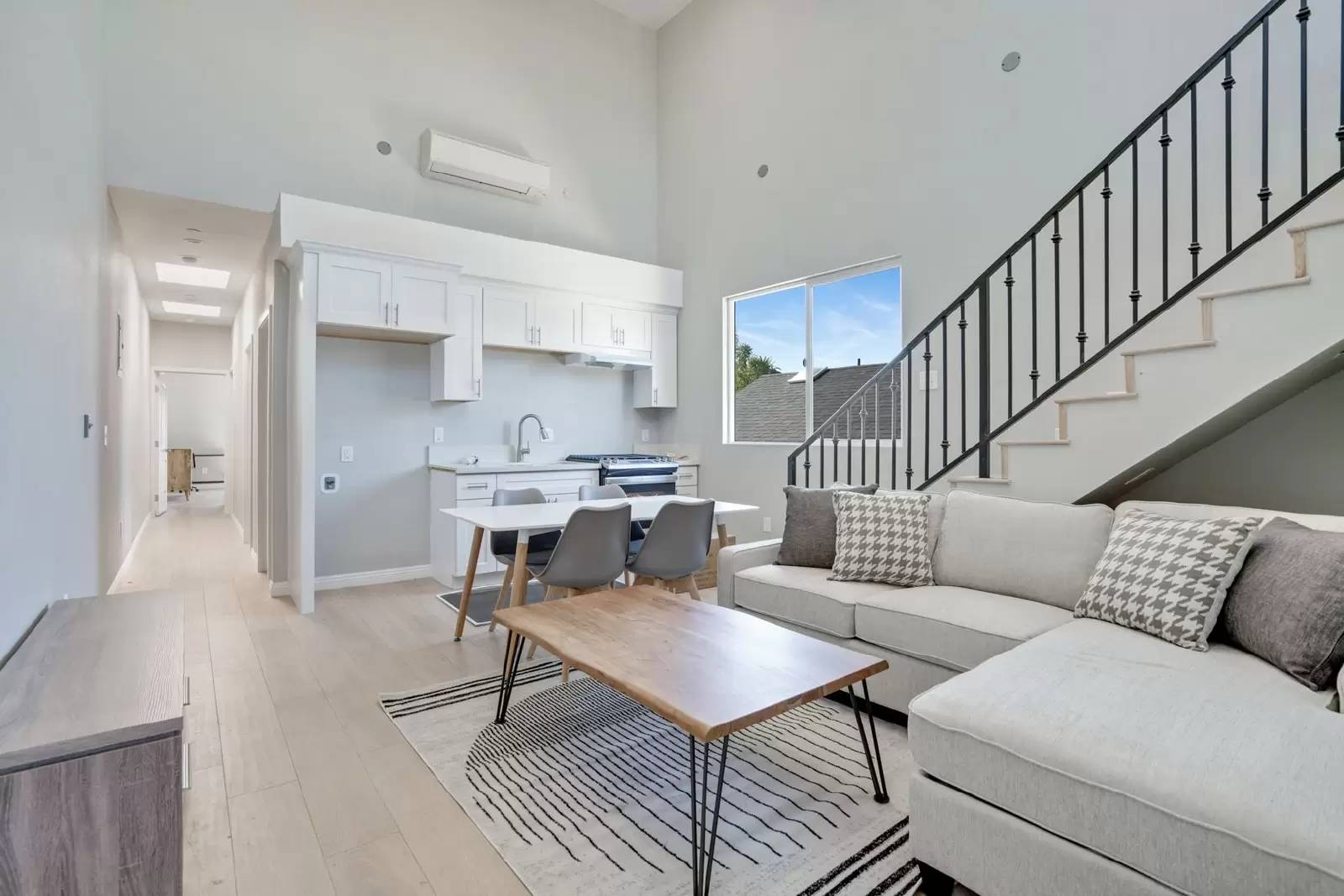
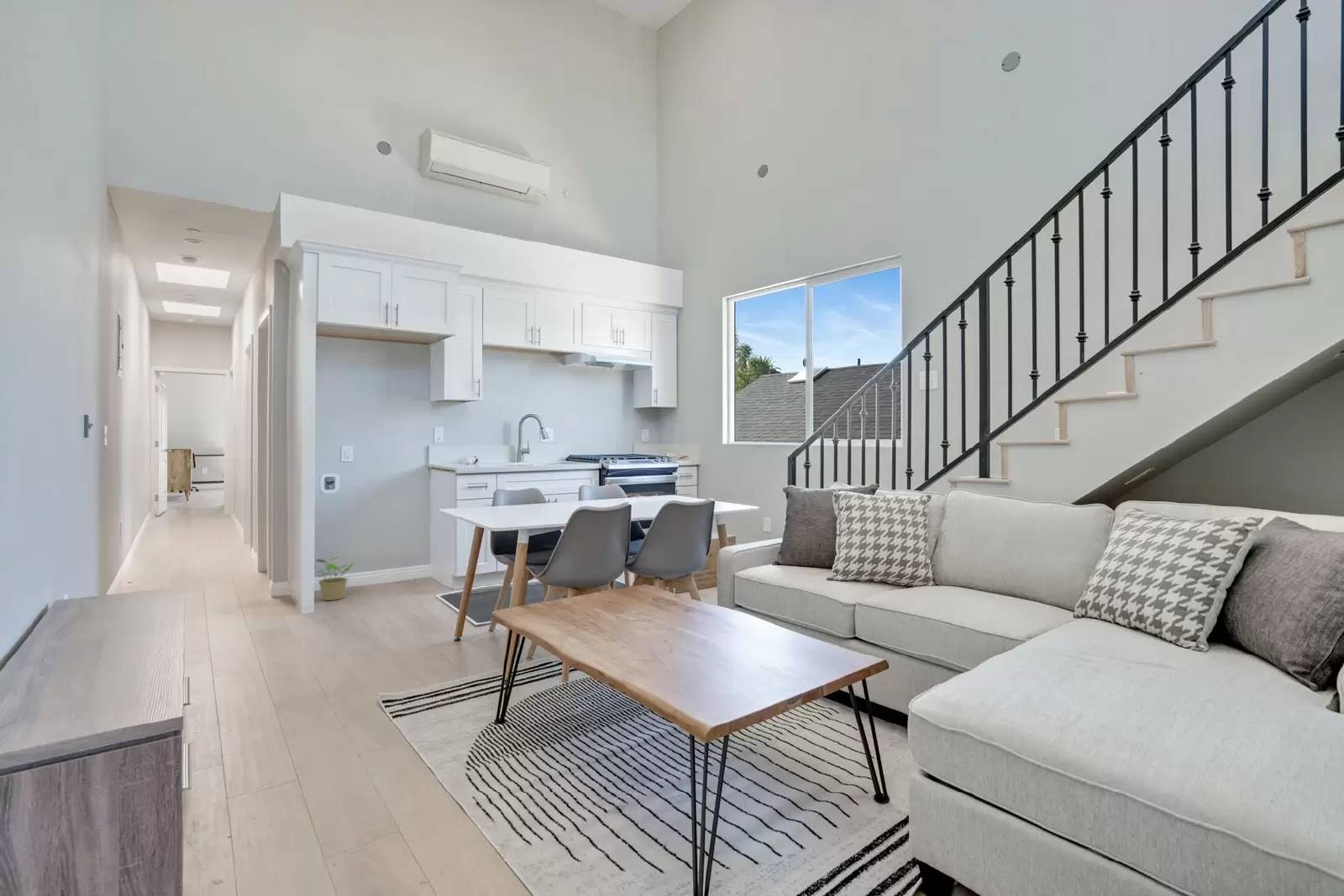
+ potted plant [313,556,355,601]
